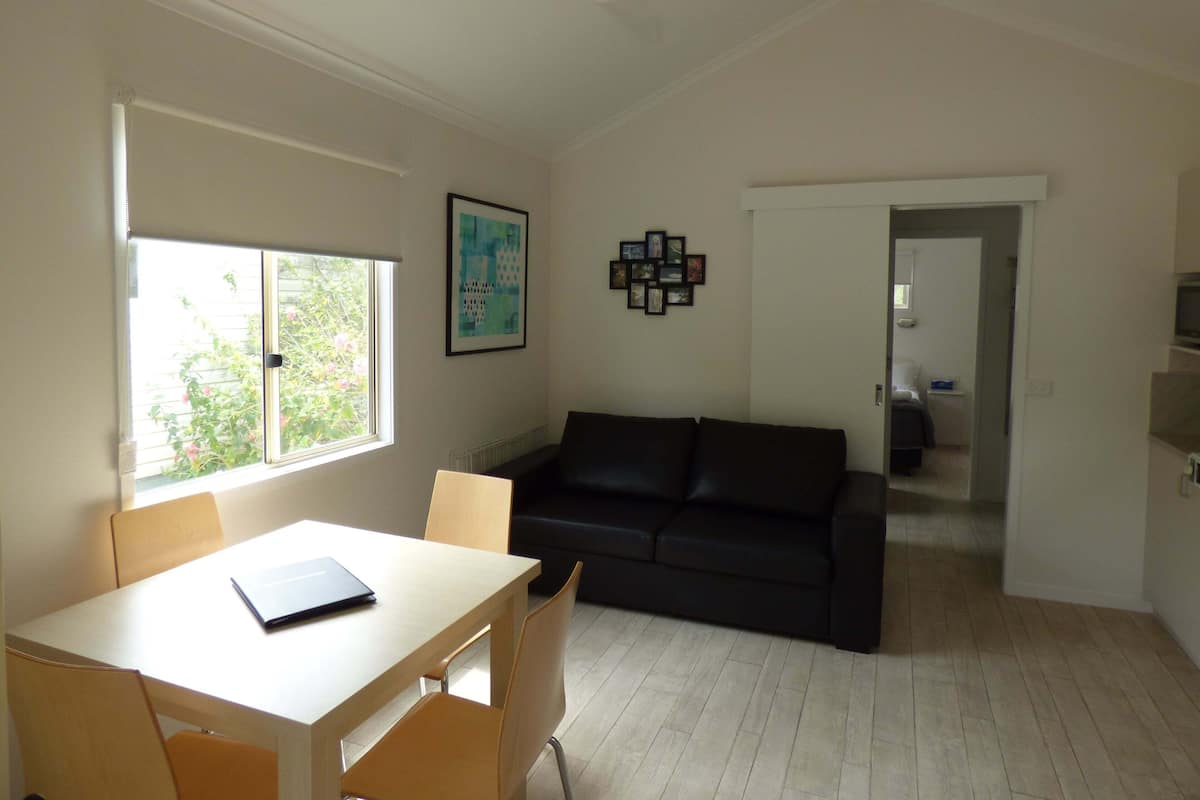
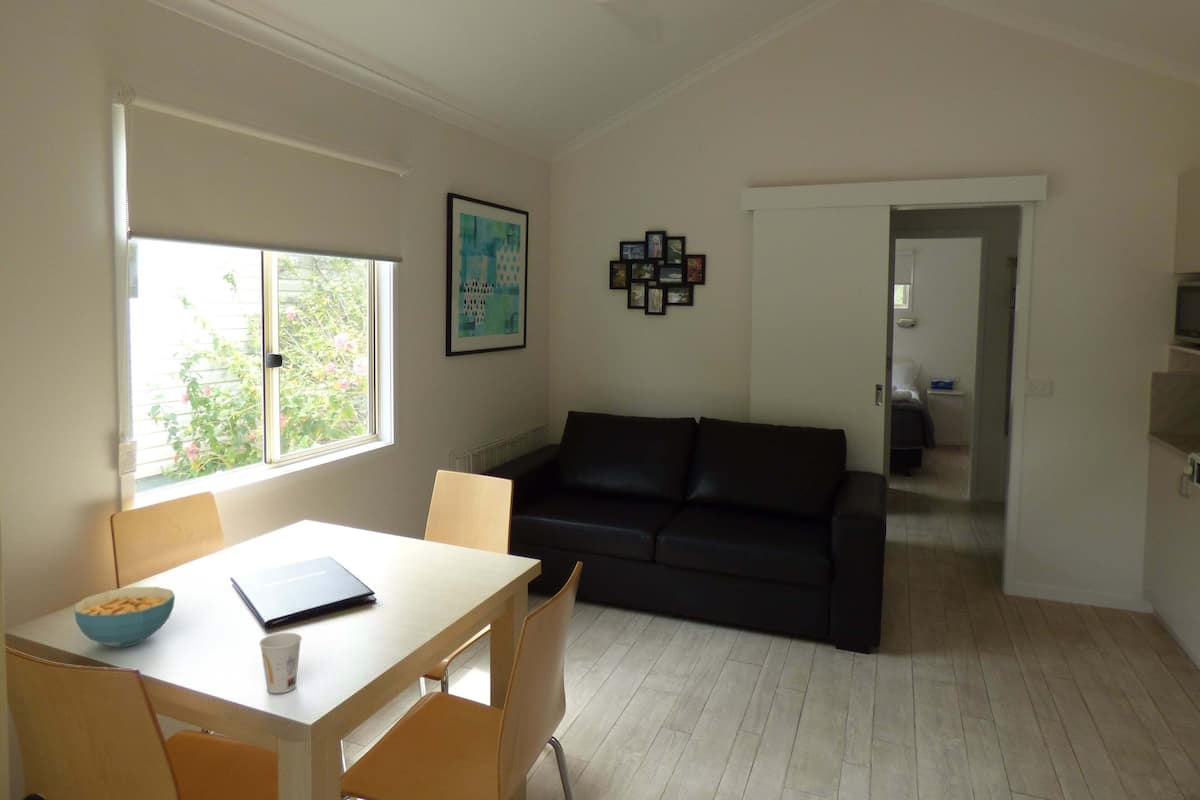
+ cup [258,632,303,694]
+ cereal bowl [72,586,176,648]
